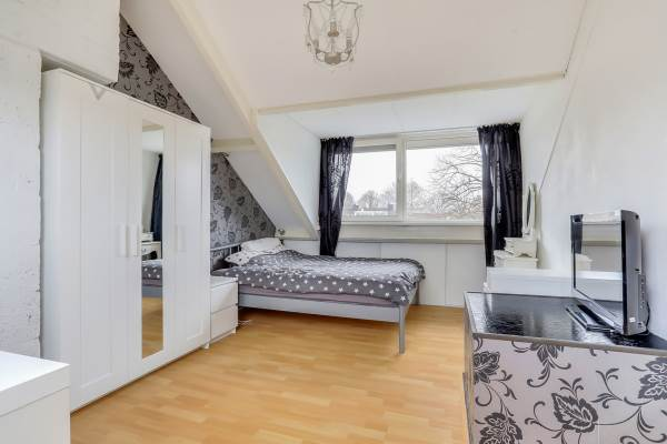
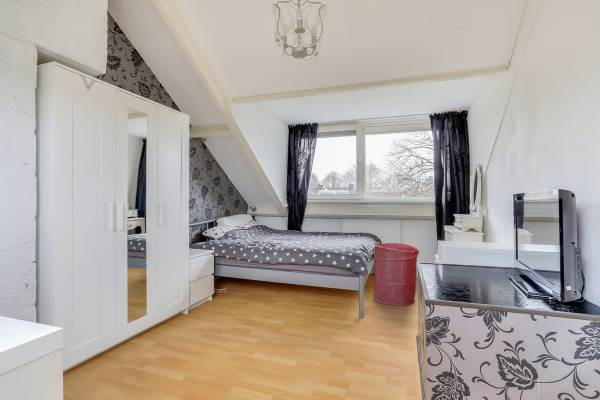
+ laundry hamper [372,242,420,307]
